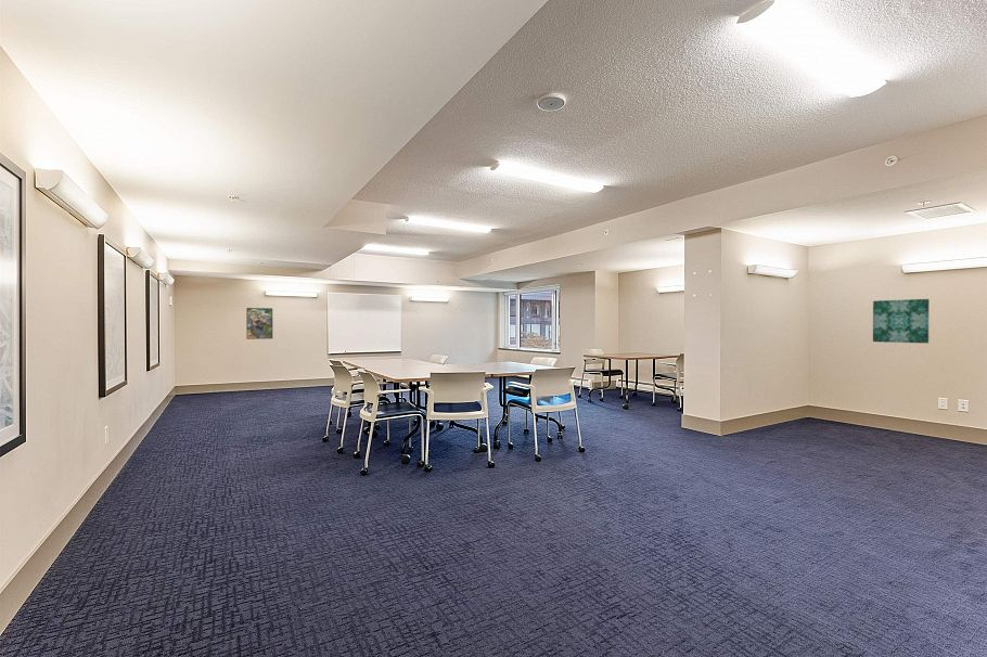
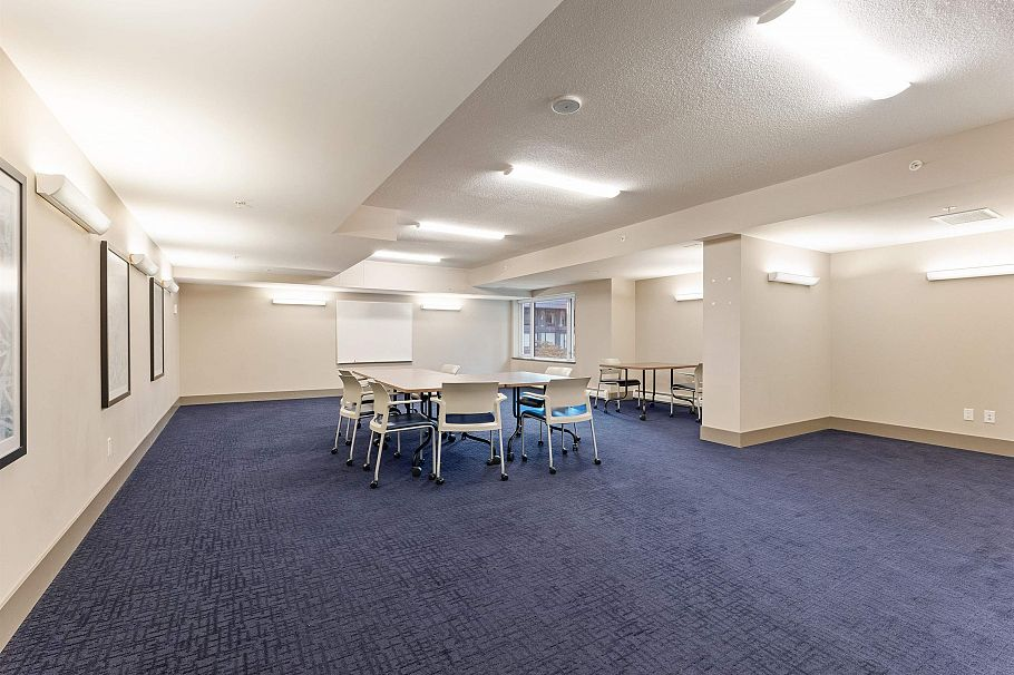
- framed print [245,307,273,340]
- wall art [872,298,931,345]
